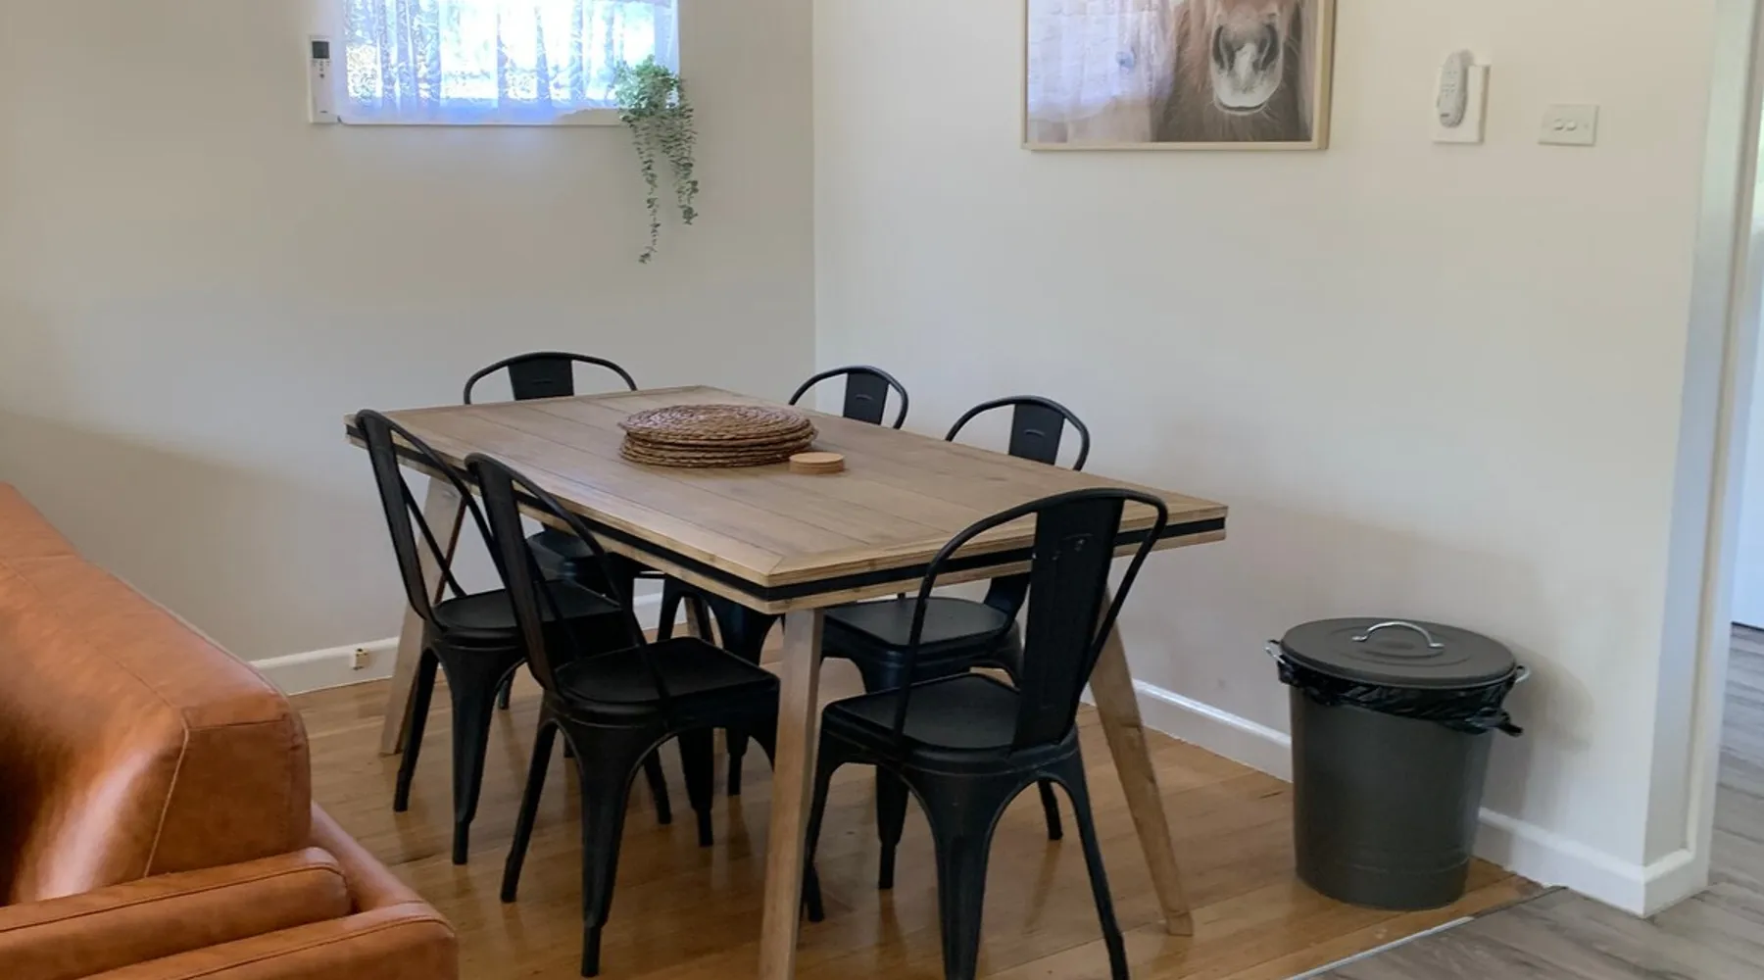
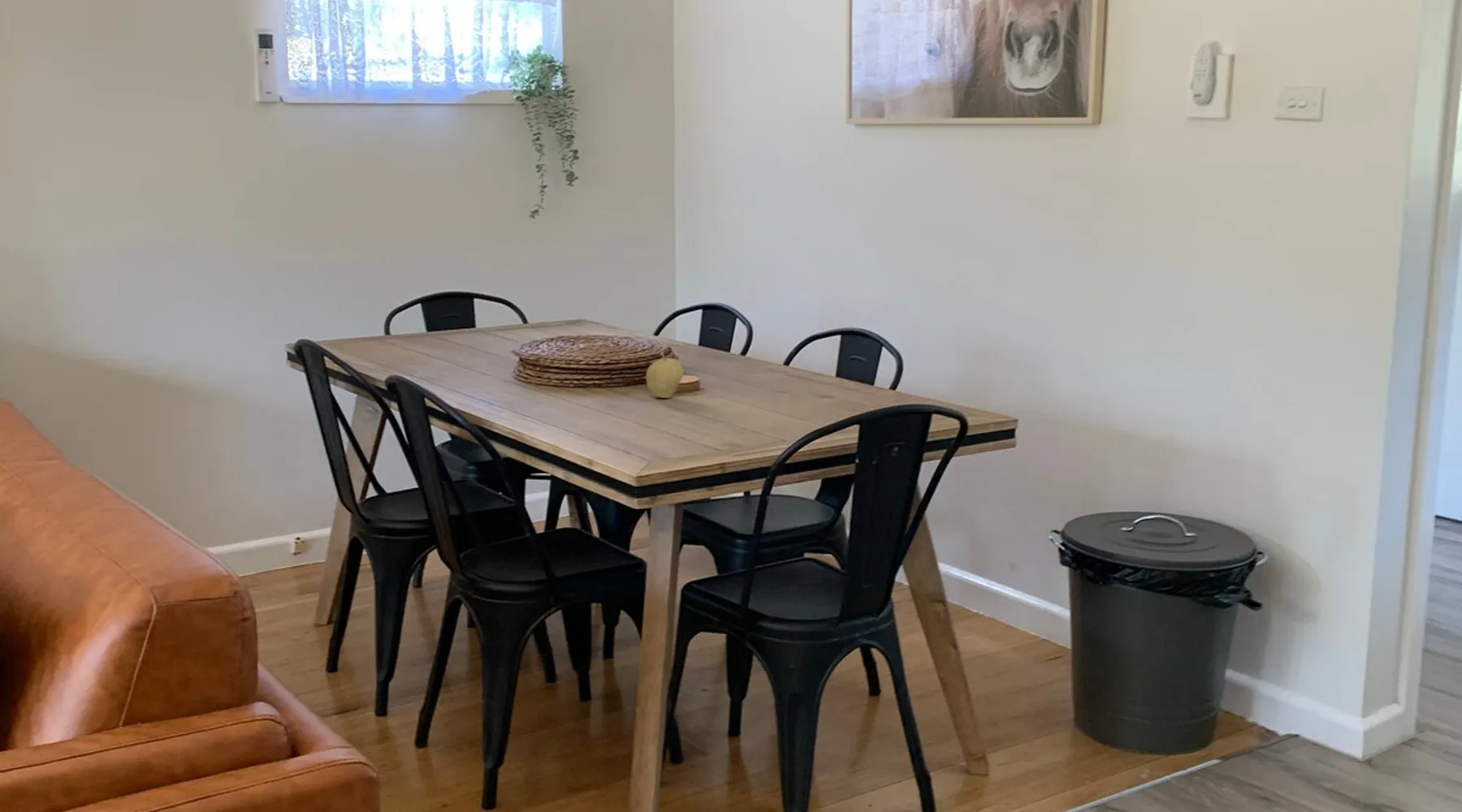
+ fruit [646,351,685,399]
